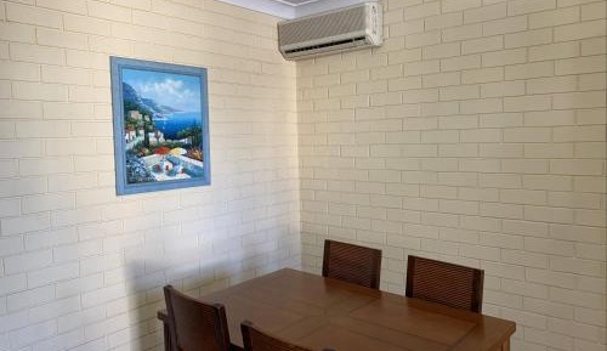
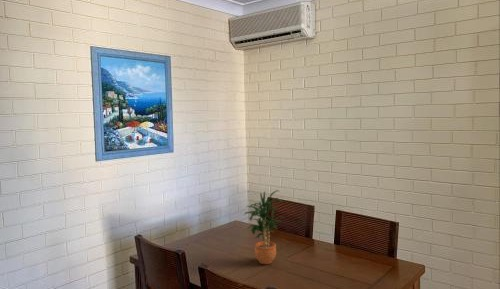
+ potted plant [243,189,286,265]
